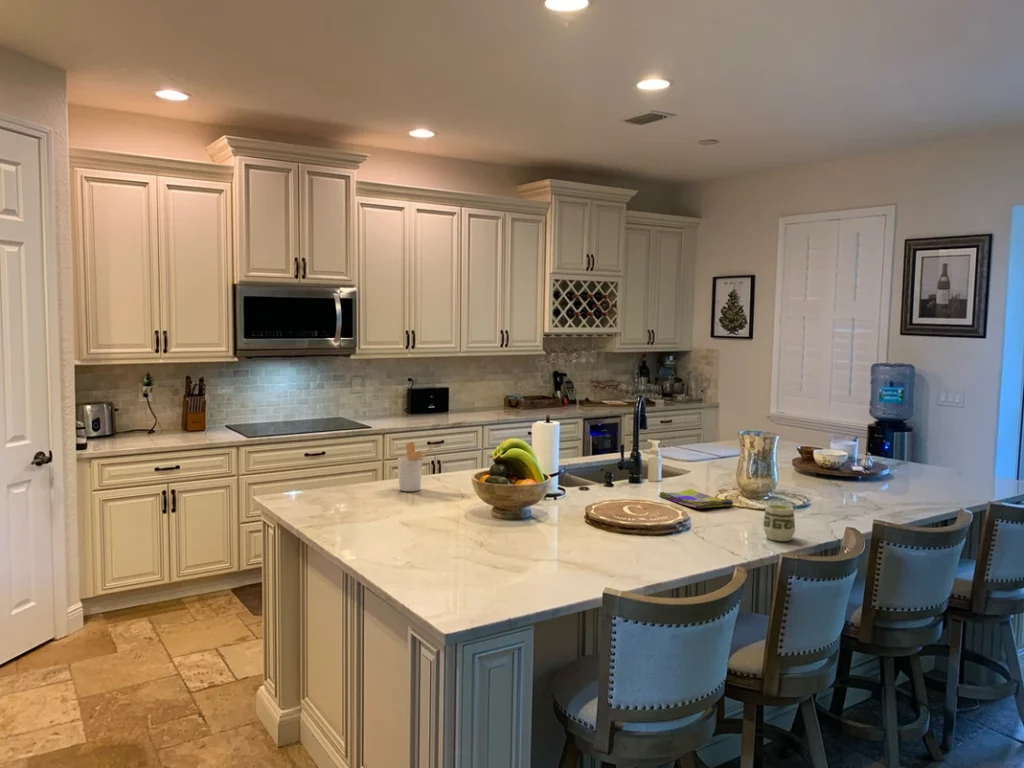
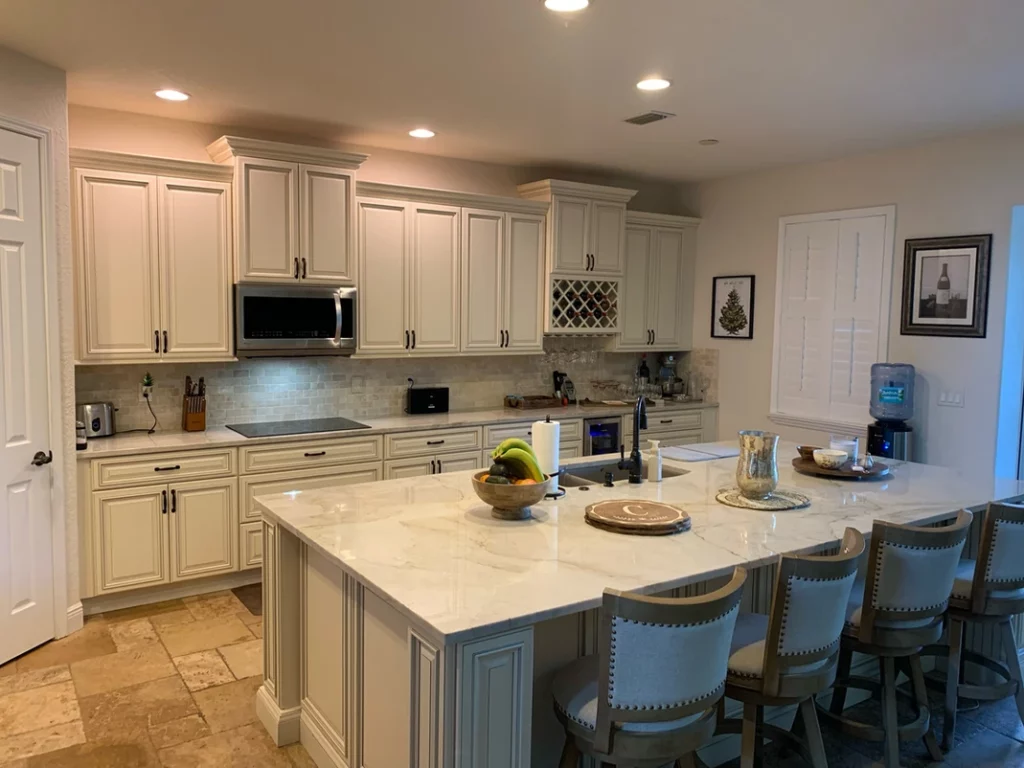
- dish towel [658,488,734,510]
- cup [762,503,796,542]
- utensil holder [397,441,436,492]
